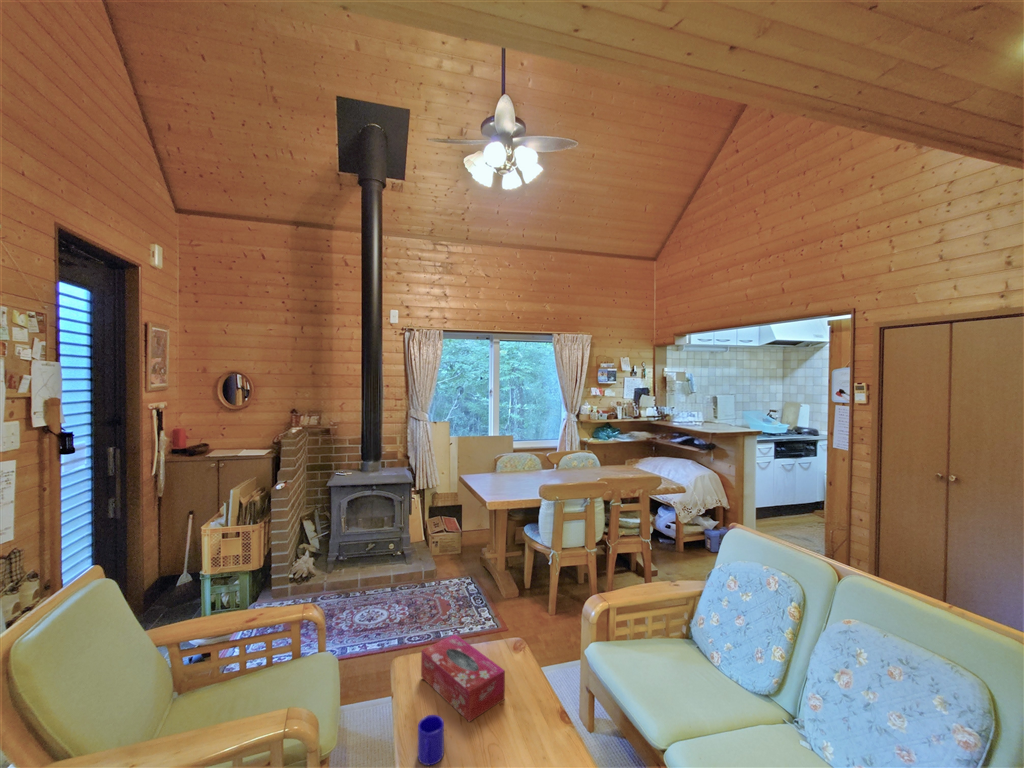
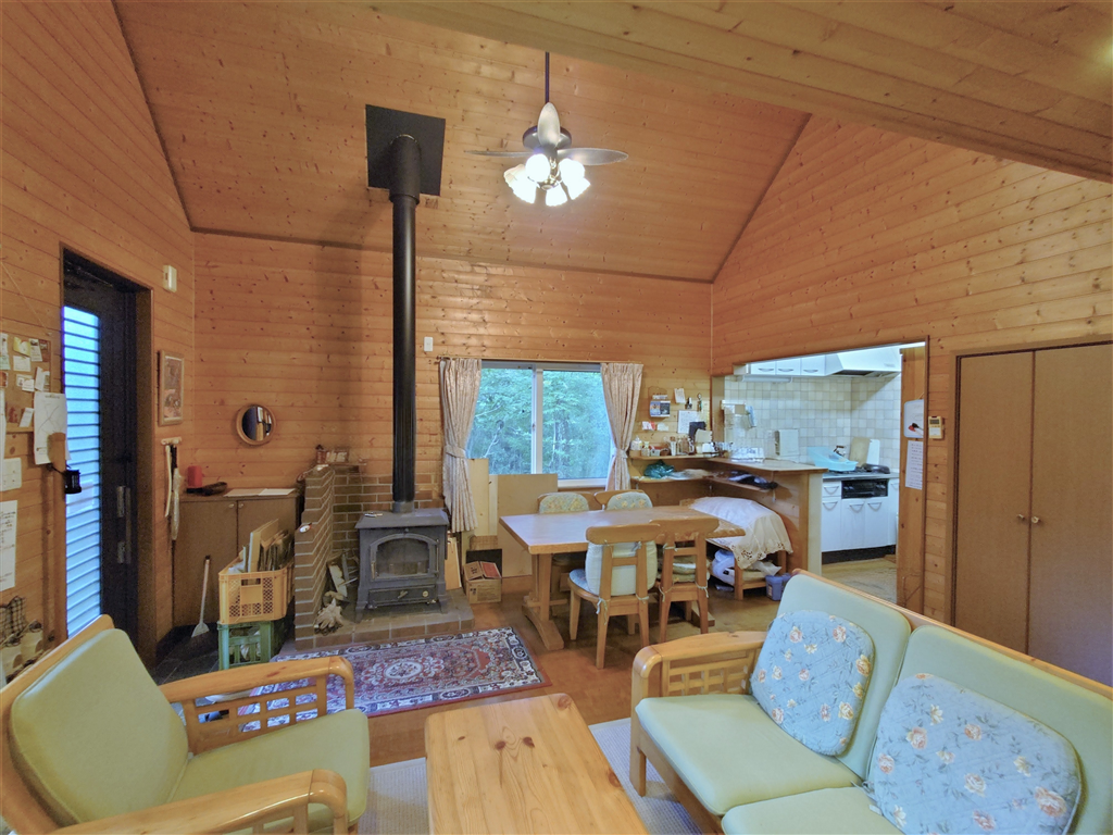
- tissue box [420,633,506,723]
- mug [417,714,445,766]
